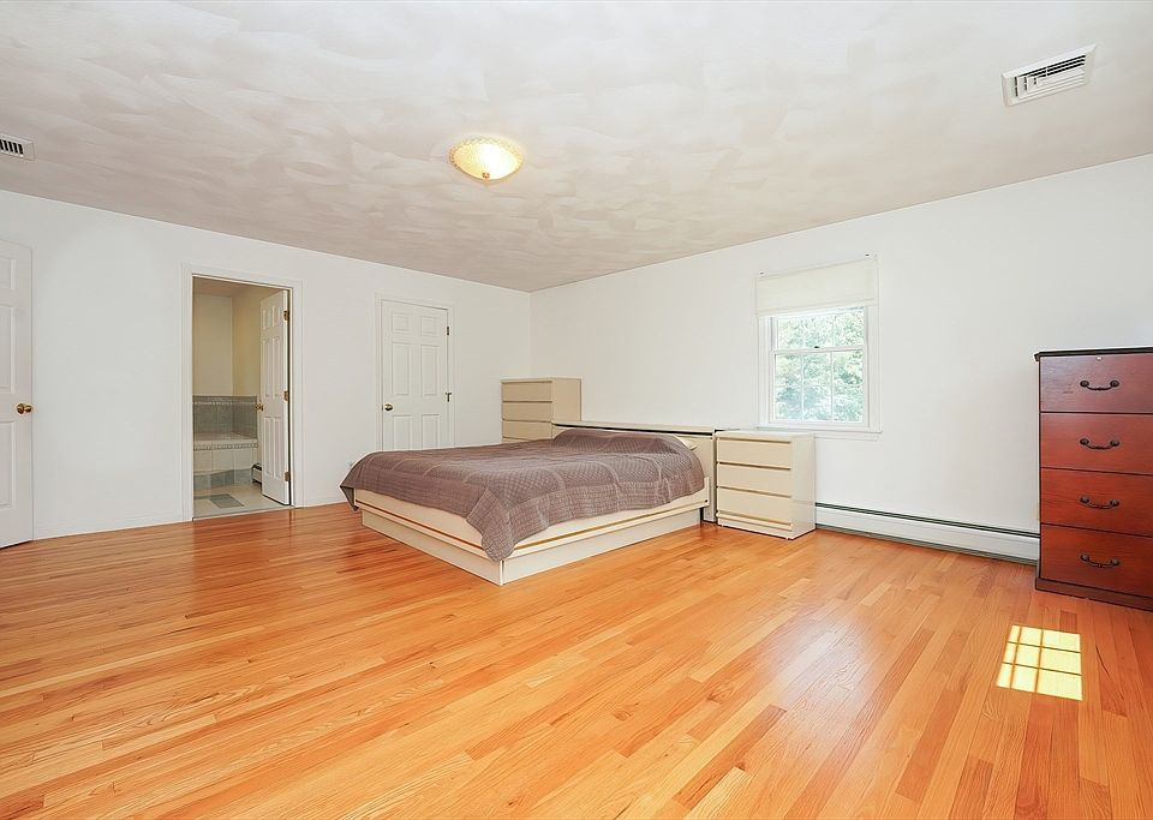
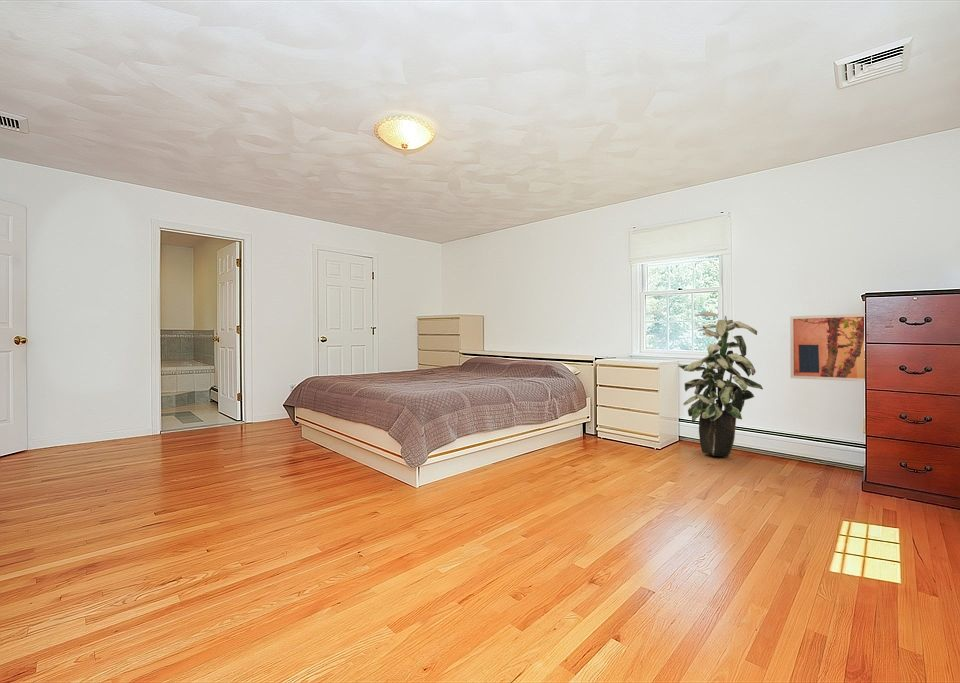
+ indoor plant [677,311,764,458]
+ wall art [789,313,866,383]
